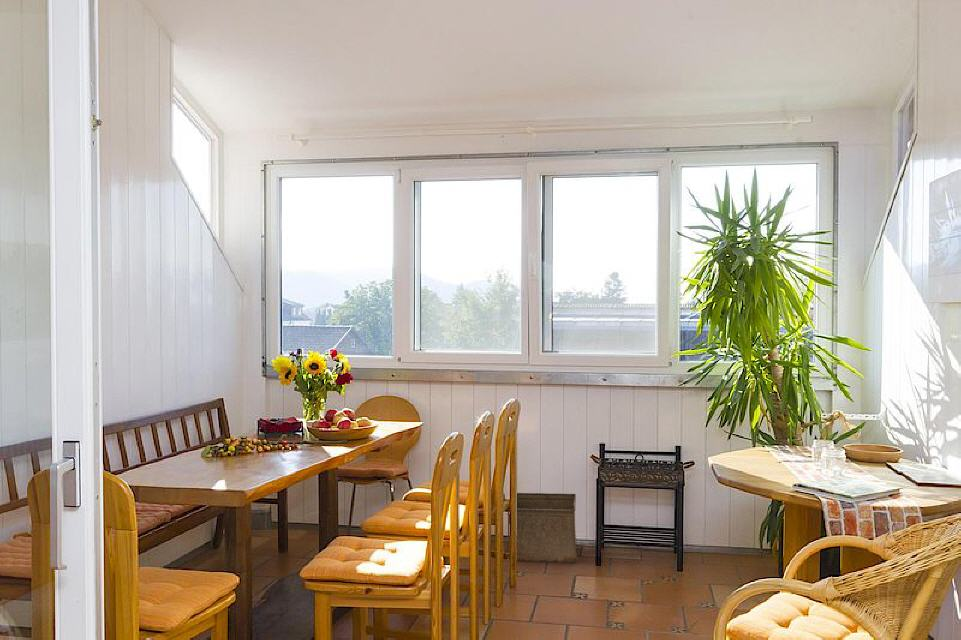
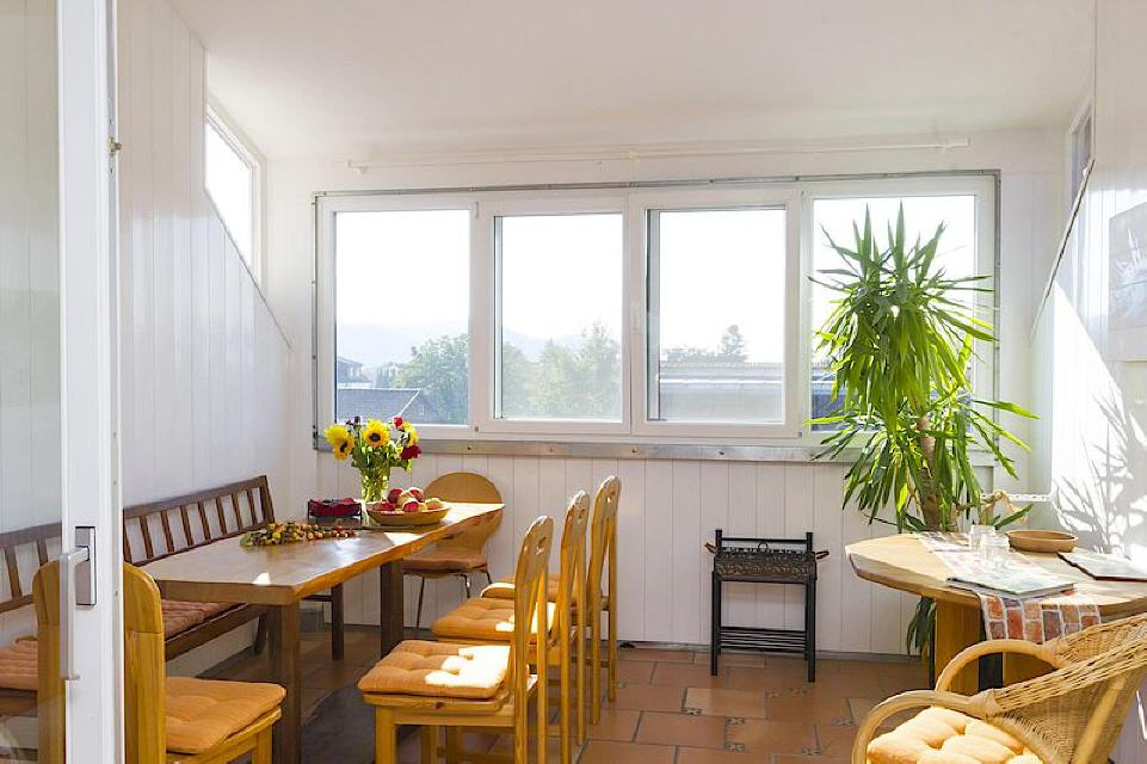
- storage bin [506,492,578,564]
